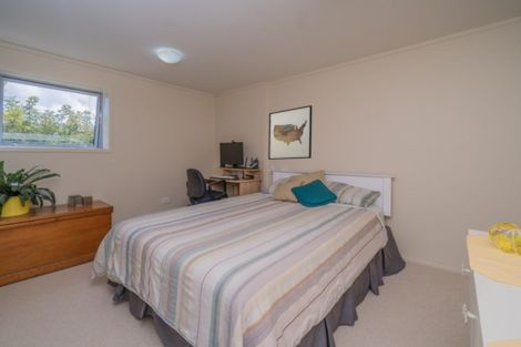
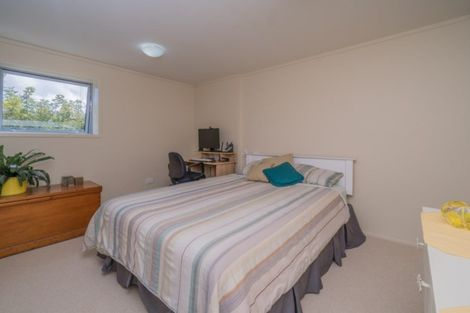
- wall art [267,104,313,161]
